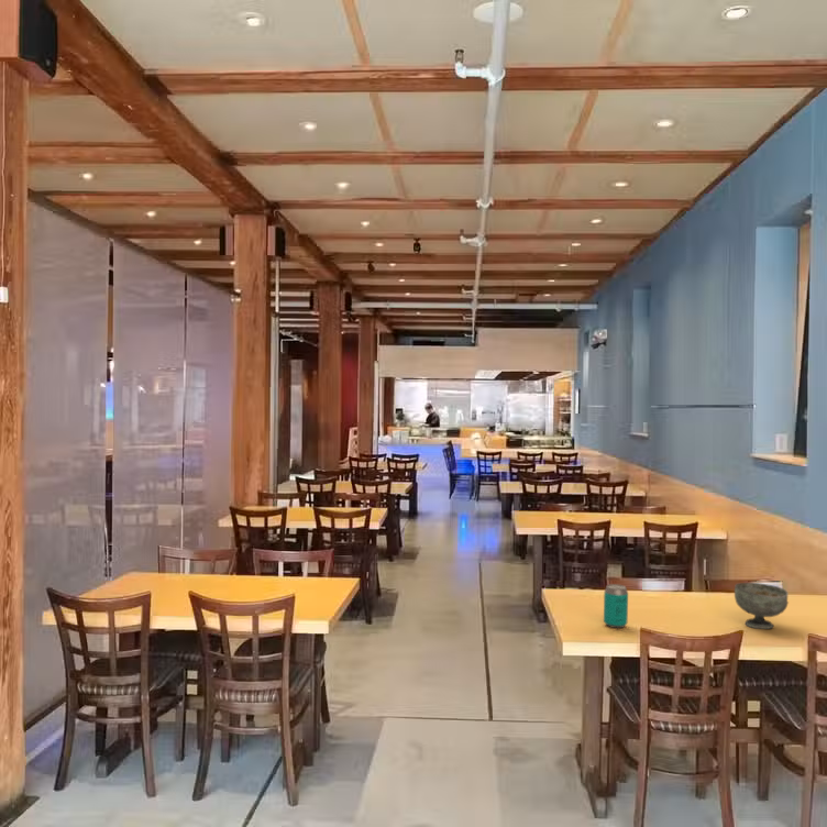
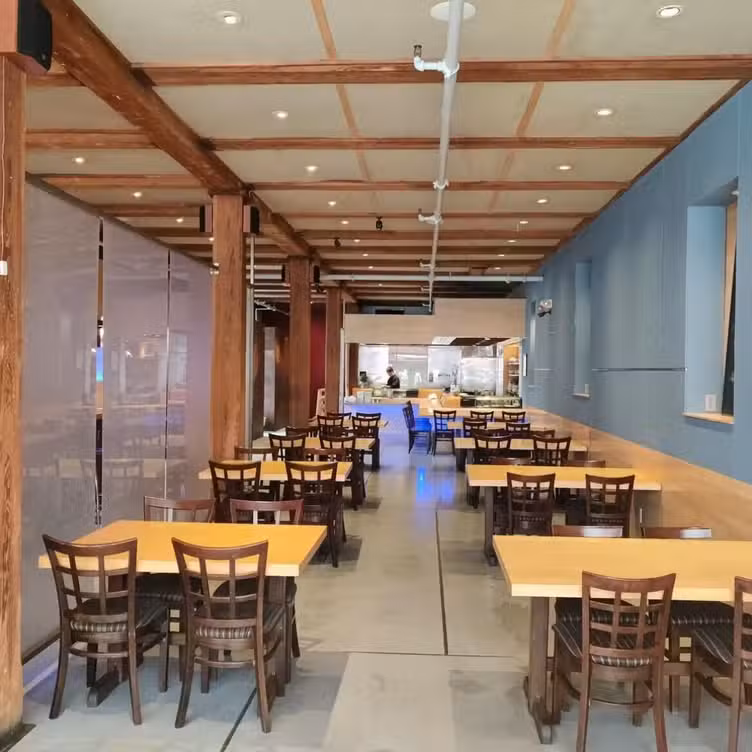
- bowl [734,582,790,630]
- beverage can [603,583,629,629]
